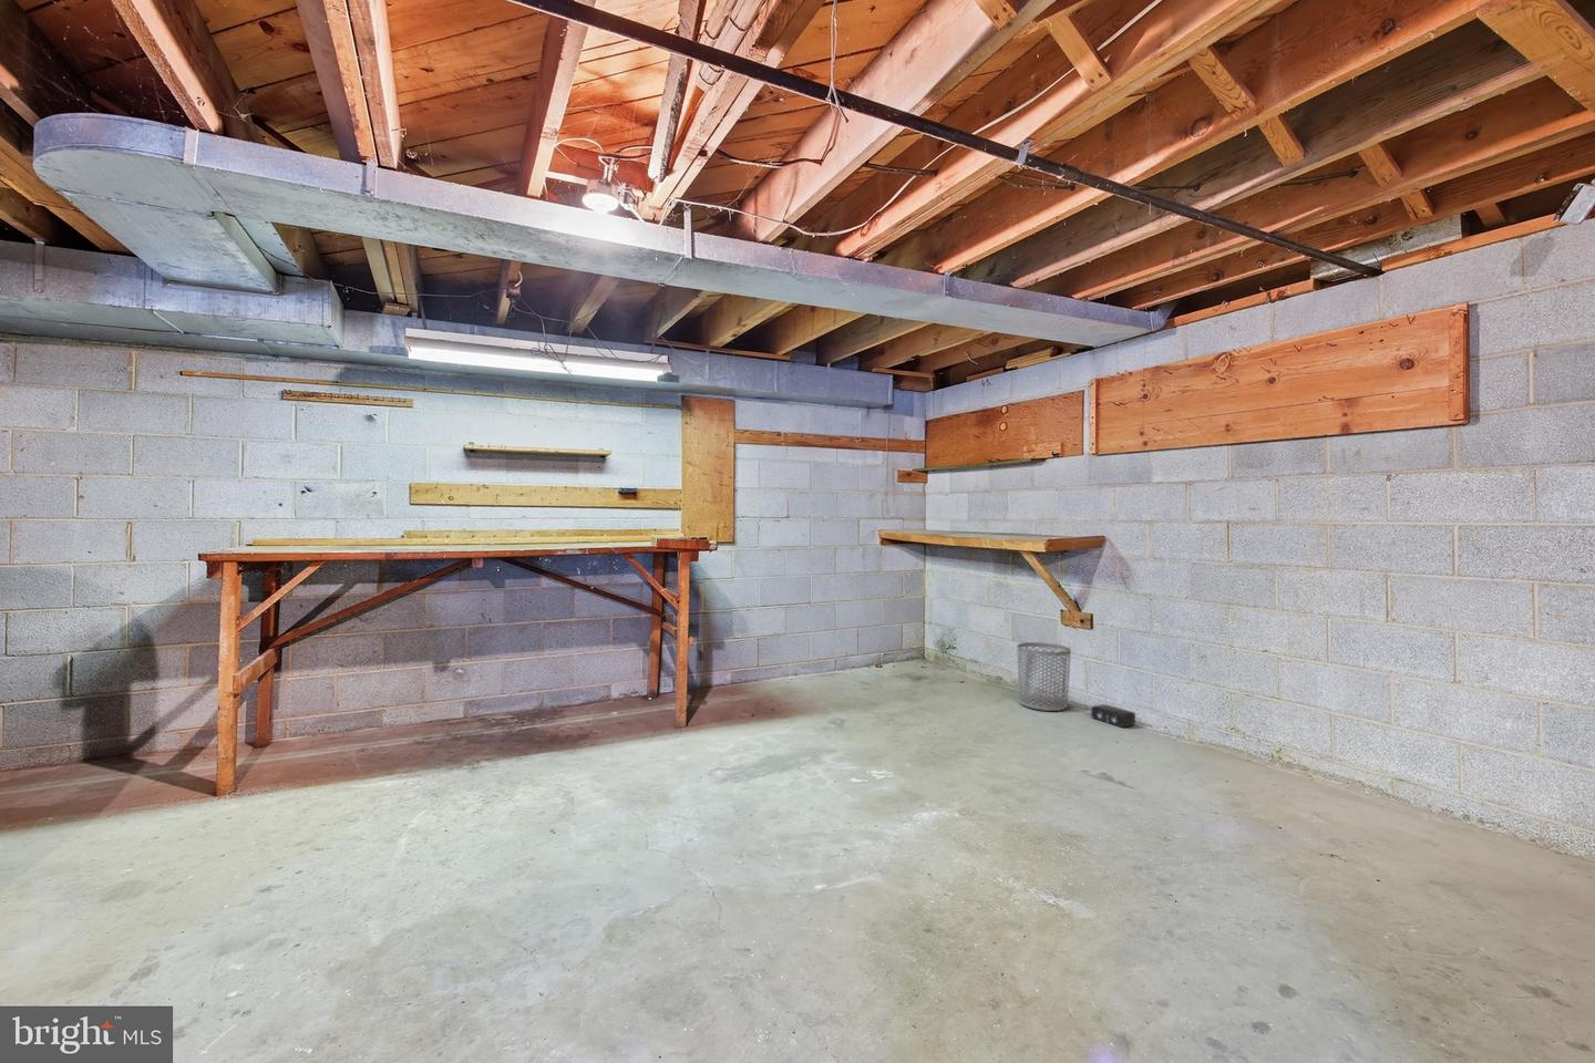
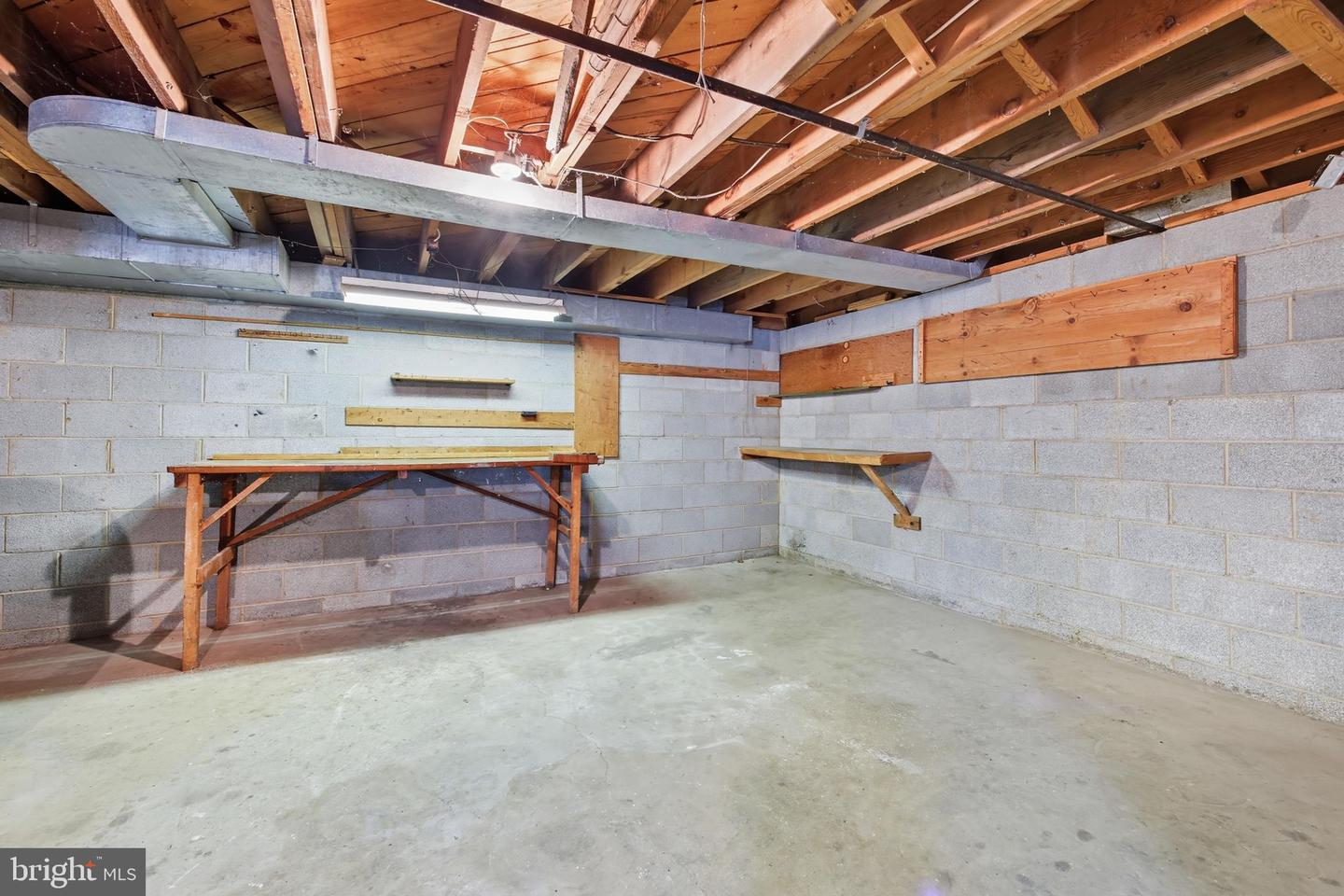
- speaker [1089,704,1137,728]
- waste bin [1016,641,1072,712]
